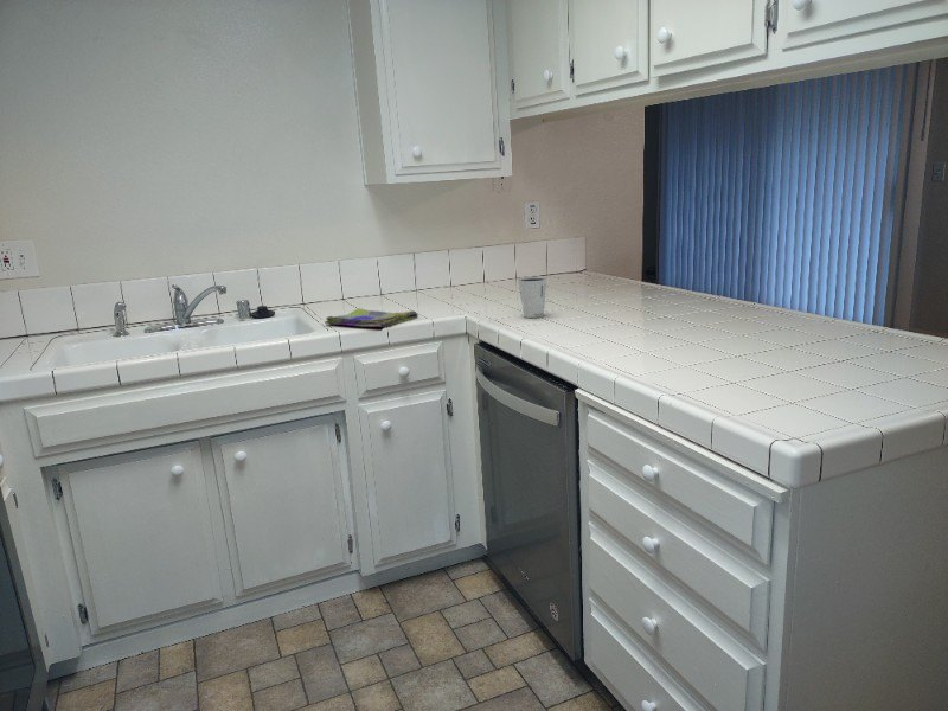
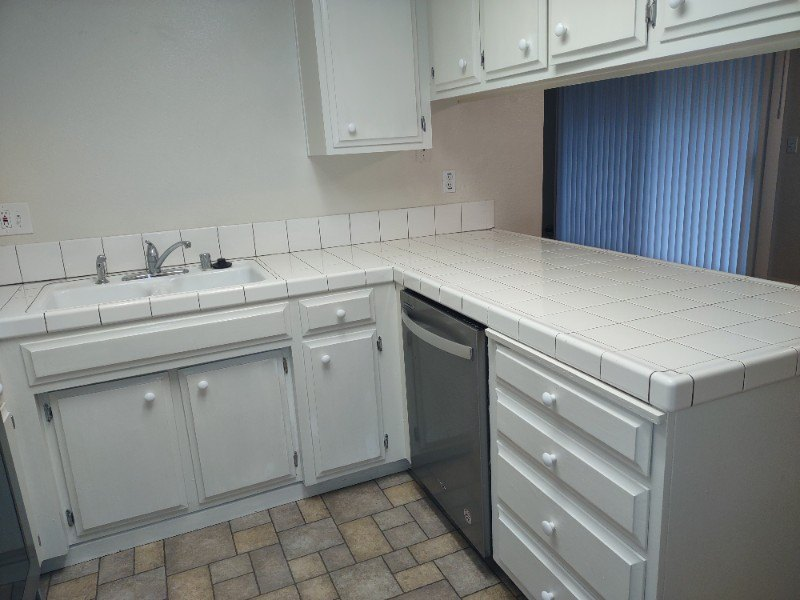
- dixie cup [517,276,549,319]
- dish towel [324,307,419,328]
